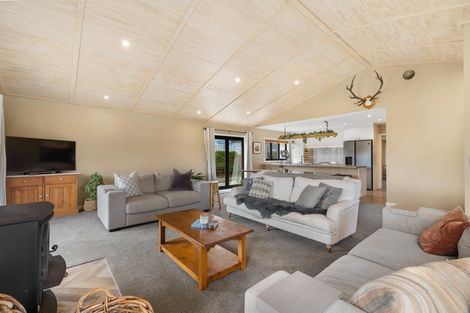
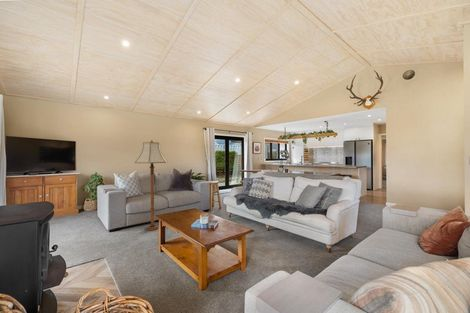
+ floor lamp [134,140,169,231]
